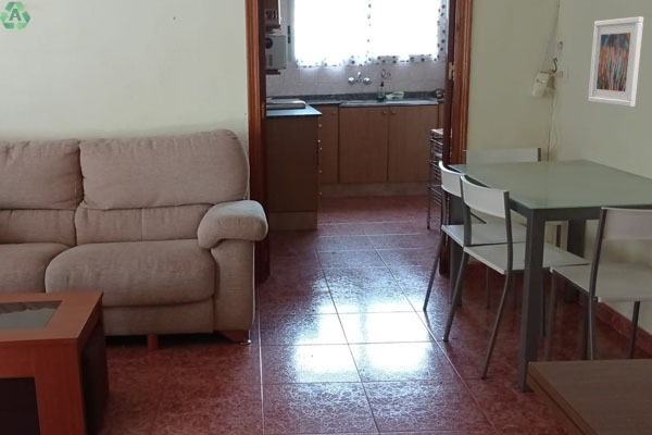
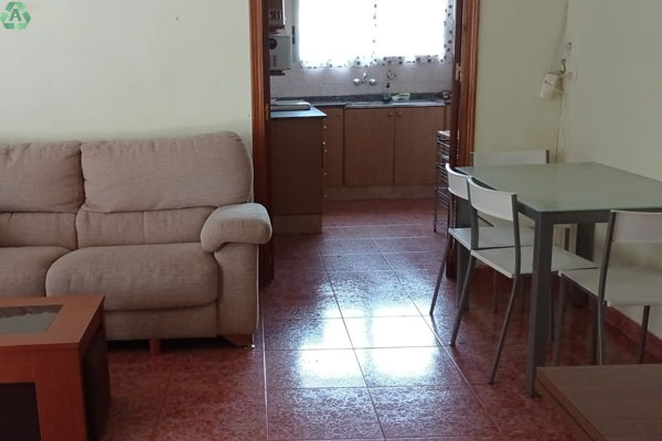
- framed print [587,15,644,108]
